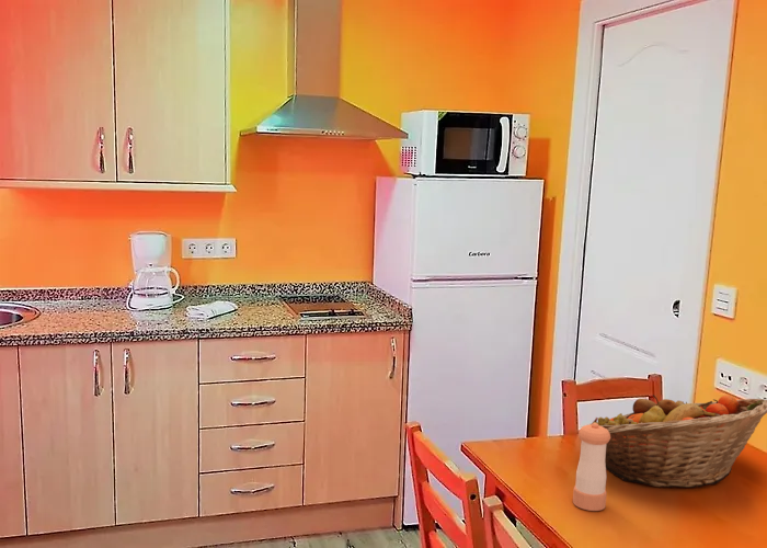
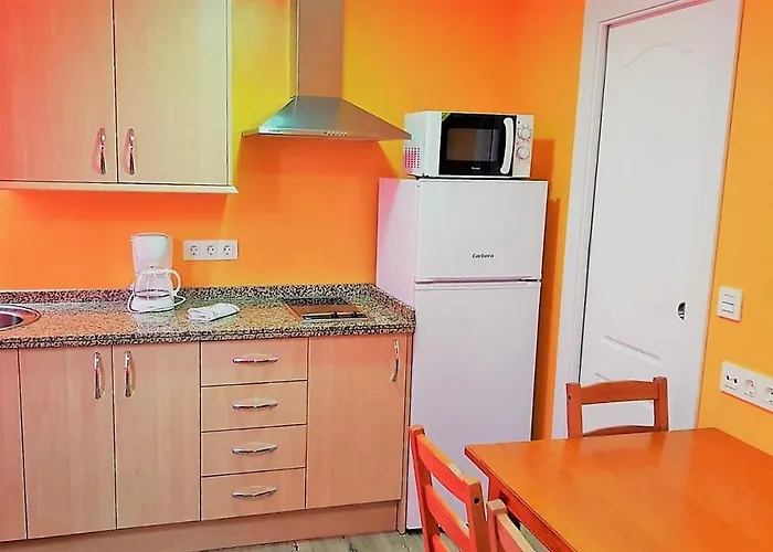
- pepper shaker [572,423,610,512]
- fruit basket [584,393,767,489]
